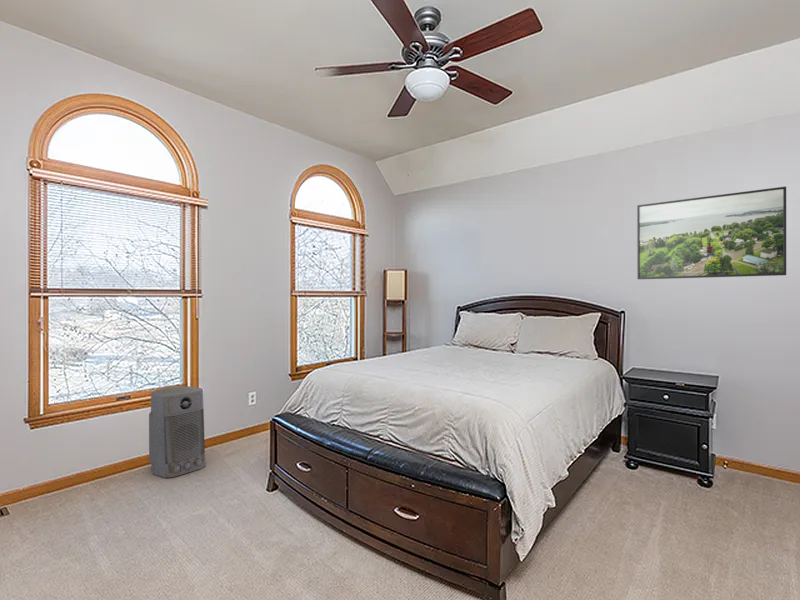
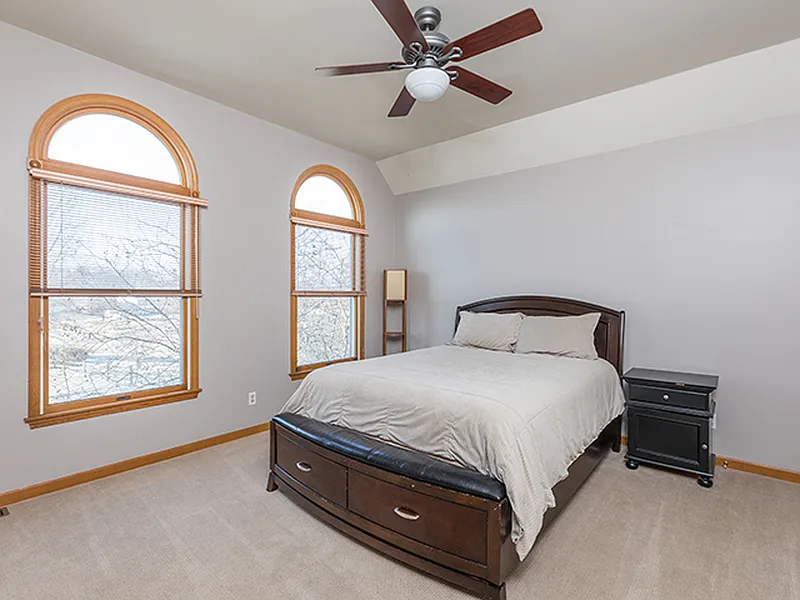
- air purifier [148,385,207,479]
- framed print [636,185,787,280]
